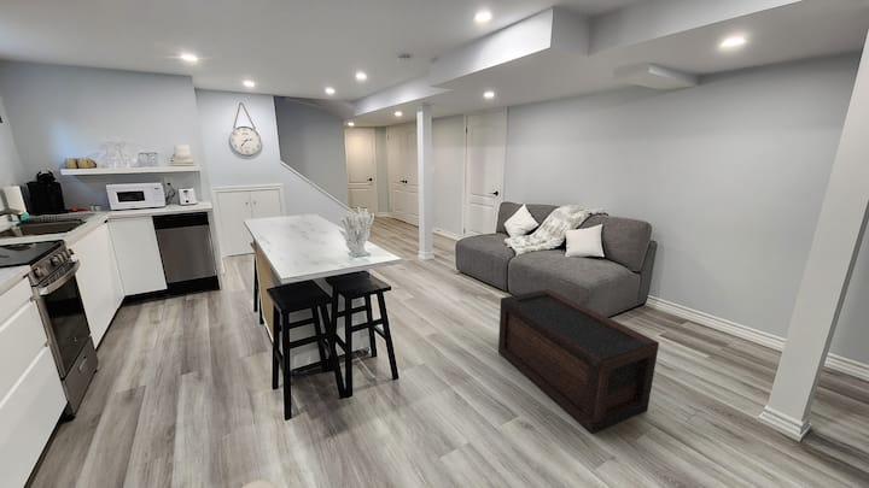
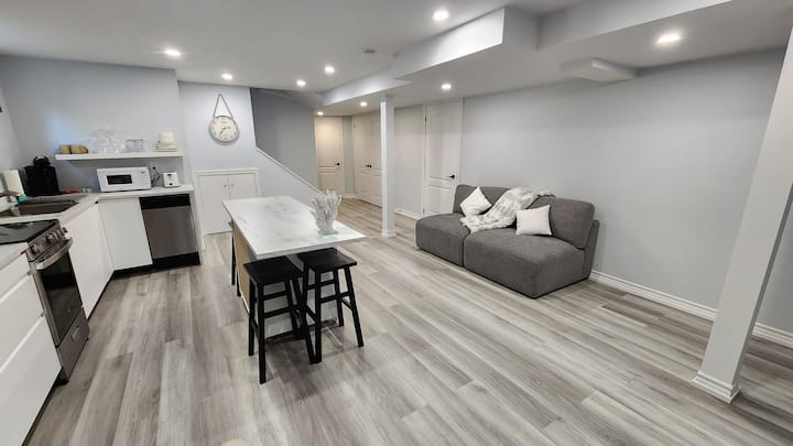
- coffee table [497,288,660,435]
